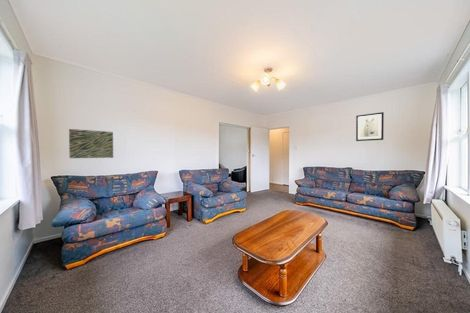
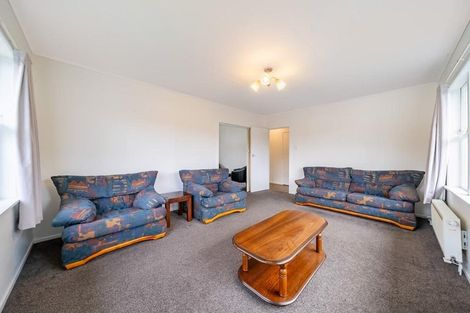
- wall art [355,111,385,142]
- wall art [68,128,114,159]
